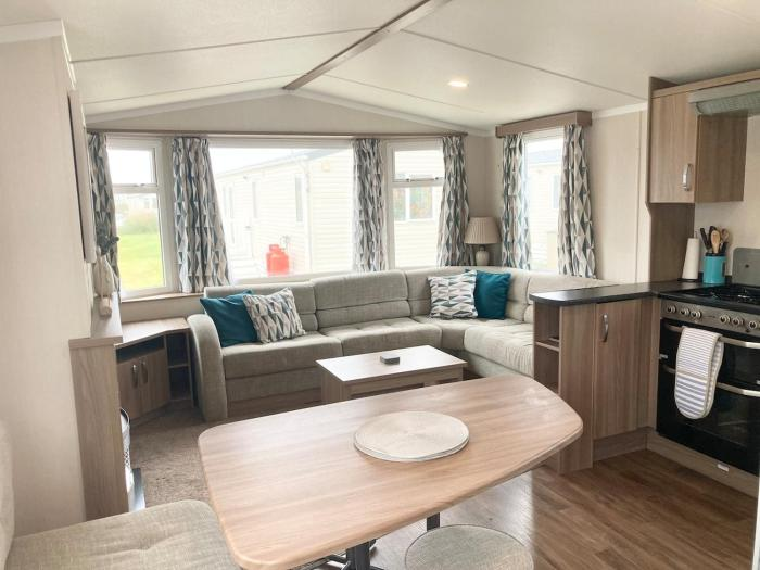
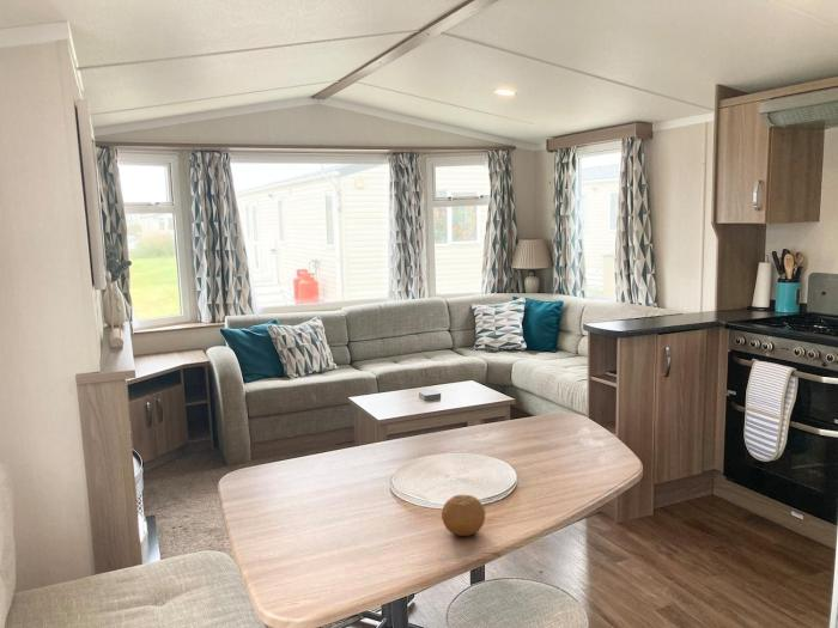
+ fruit [441,494,486,537]
